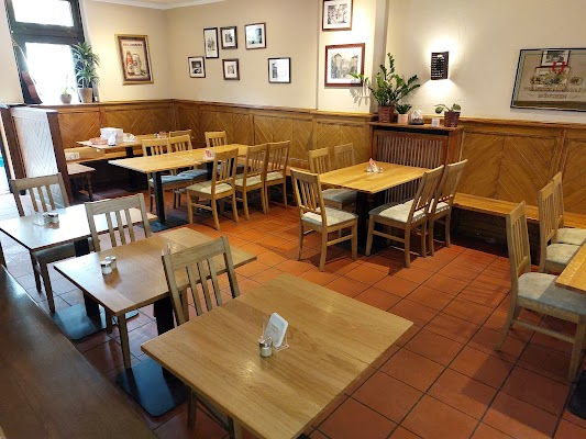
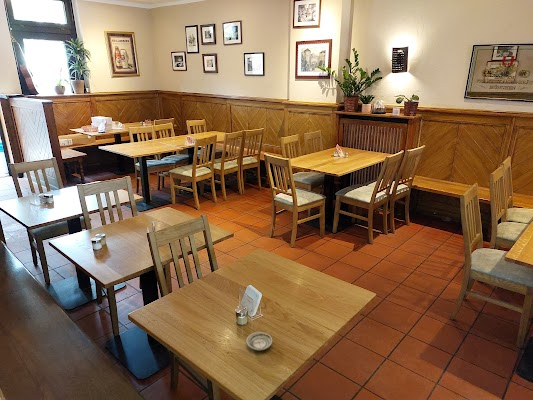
+ saucer [245,331,273,351]
